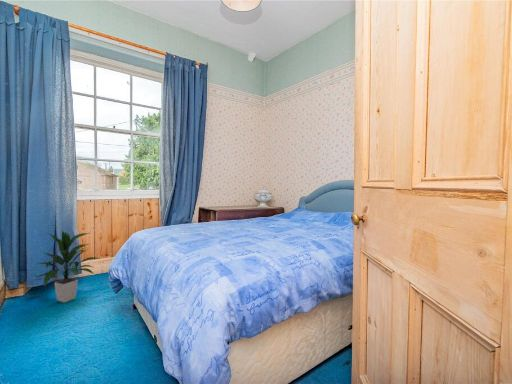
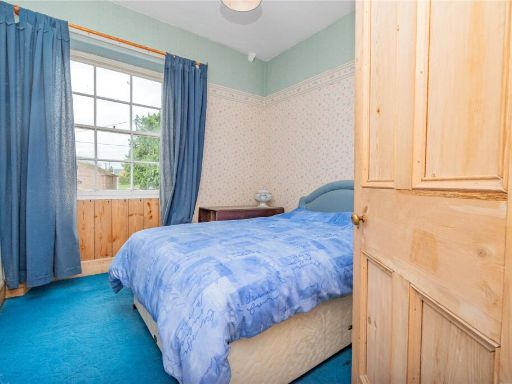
- indoor plant [35,230,102,303]
